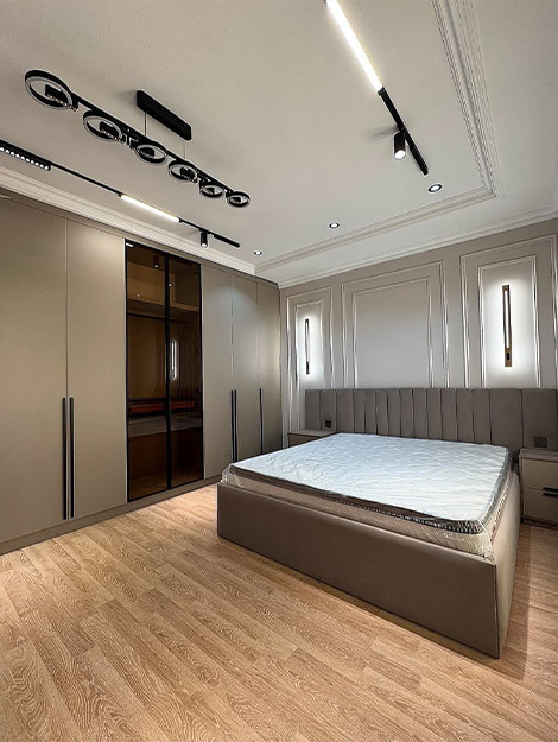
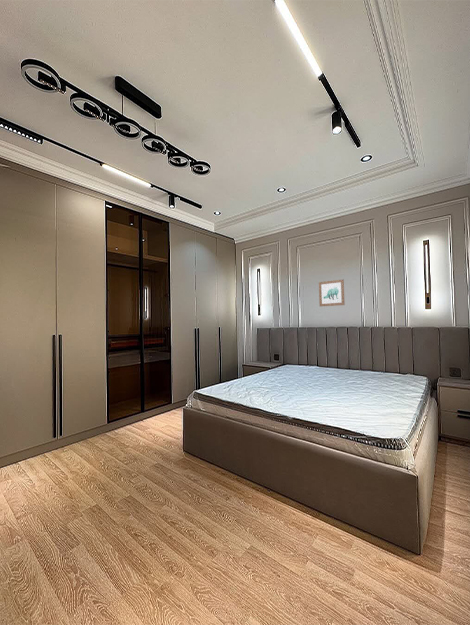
+ wall art [318,279,346,307]
